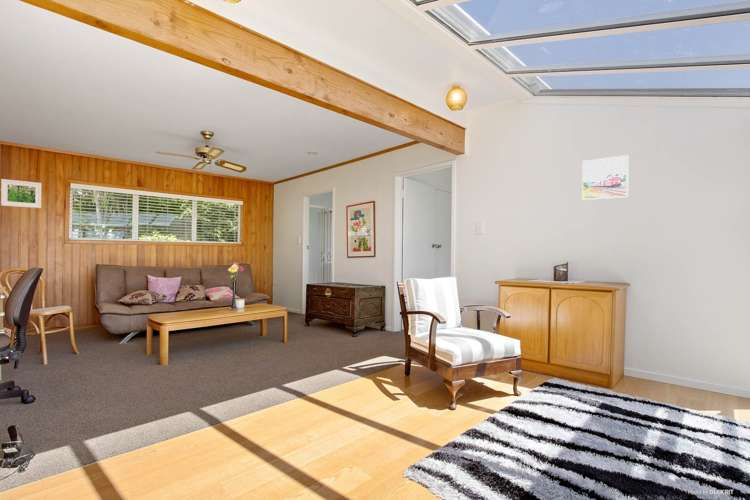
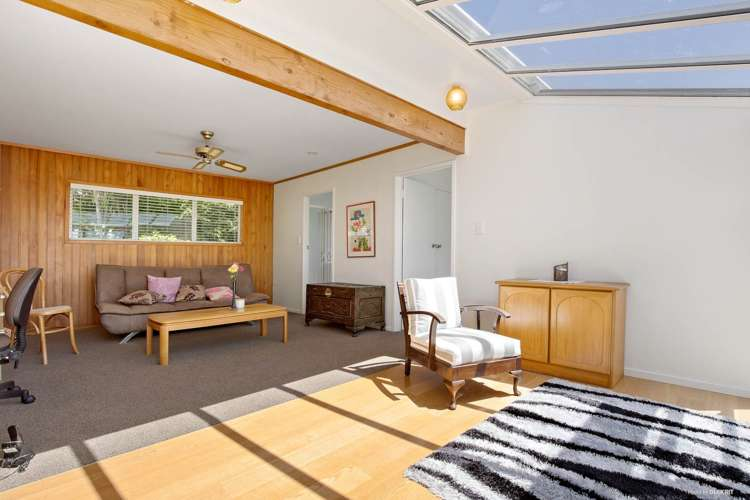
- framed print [581,154,630,201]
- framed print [0,178,42,209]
